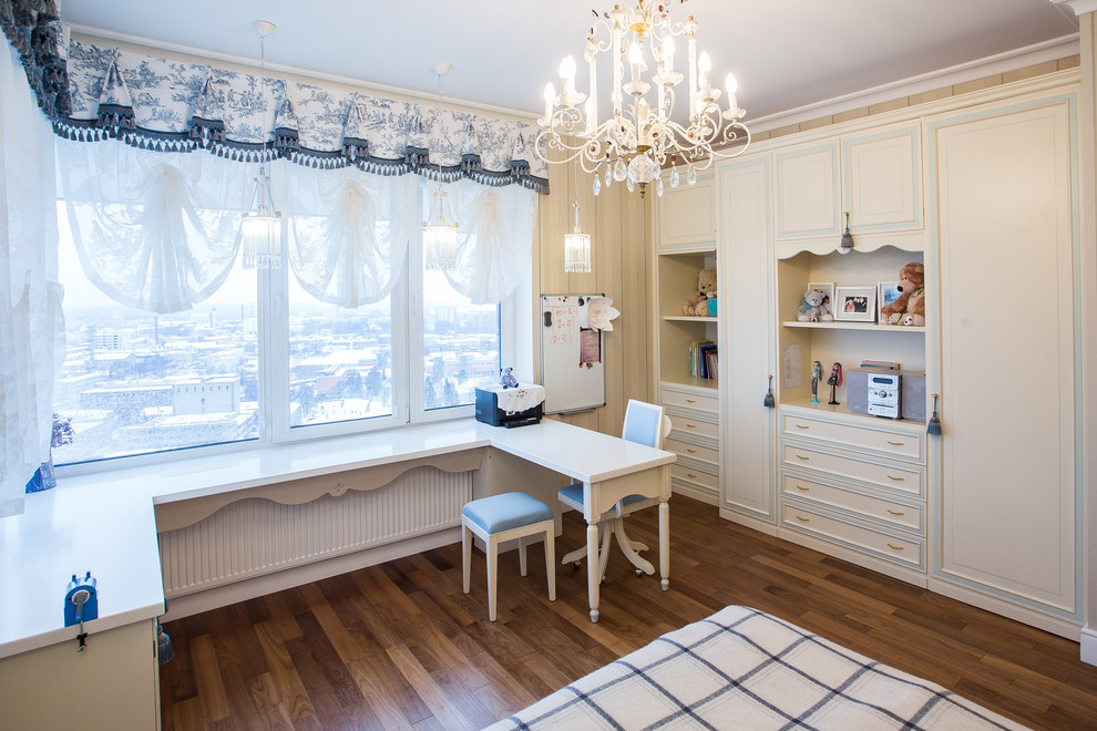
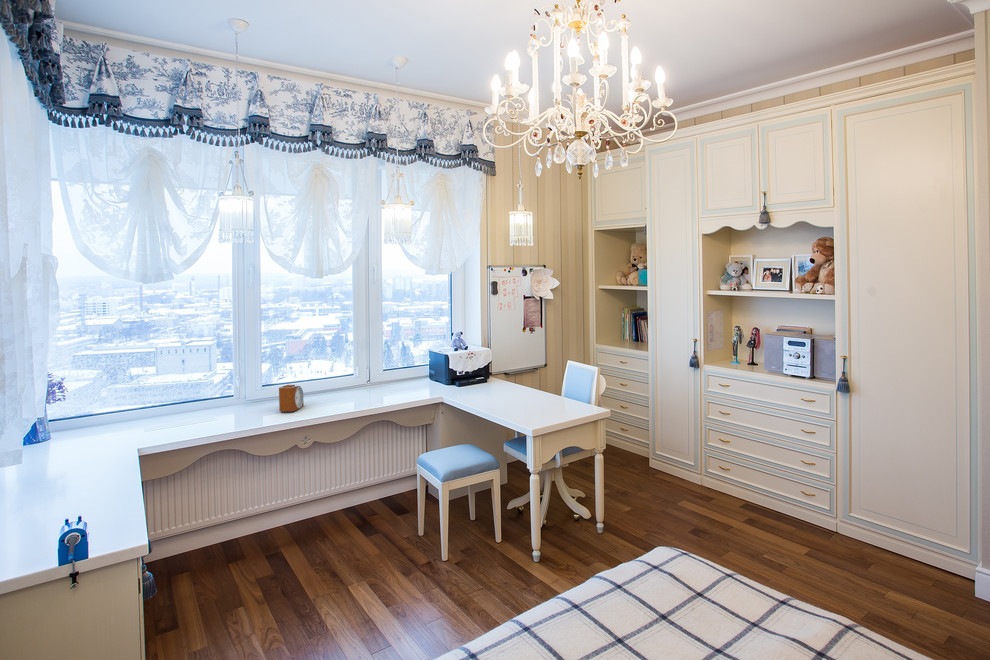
+ alarm clock [278,384,305,413]
